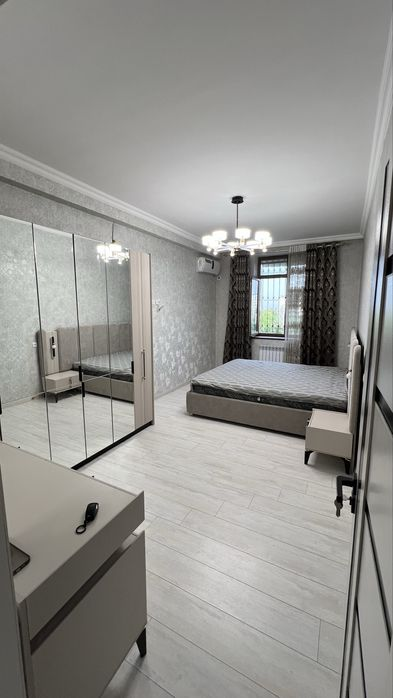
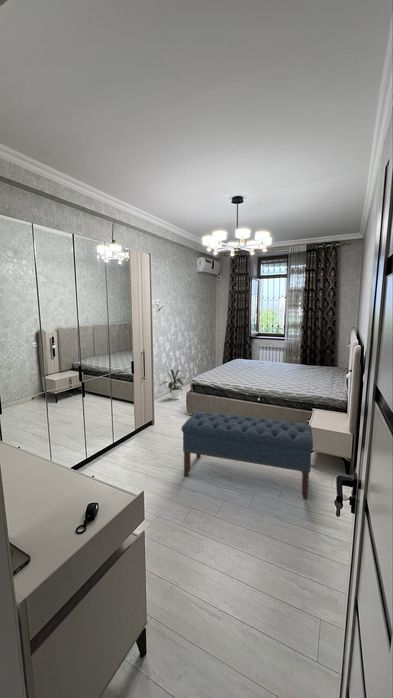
+ bench [181,410,314,501]
+ house plant [158,369,188,401]
